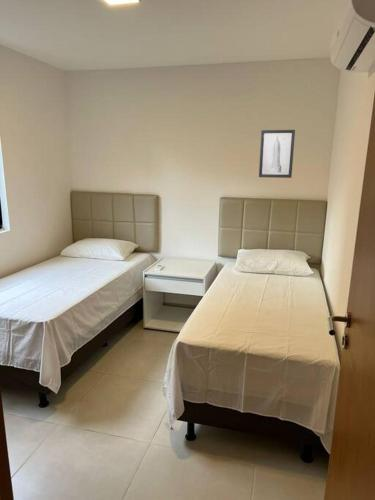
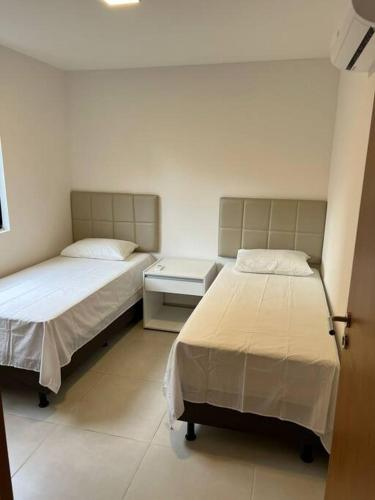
- wall art [258,129,296,179]
